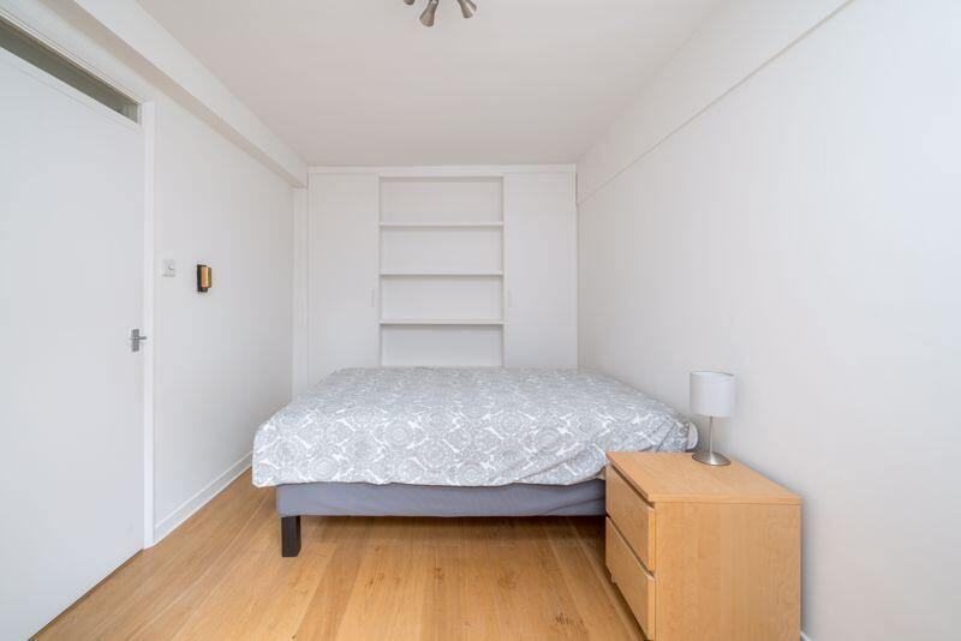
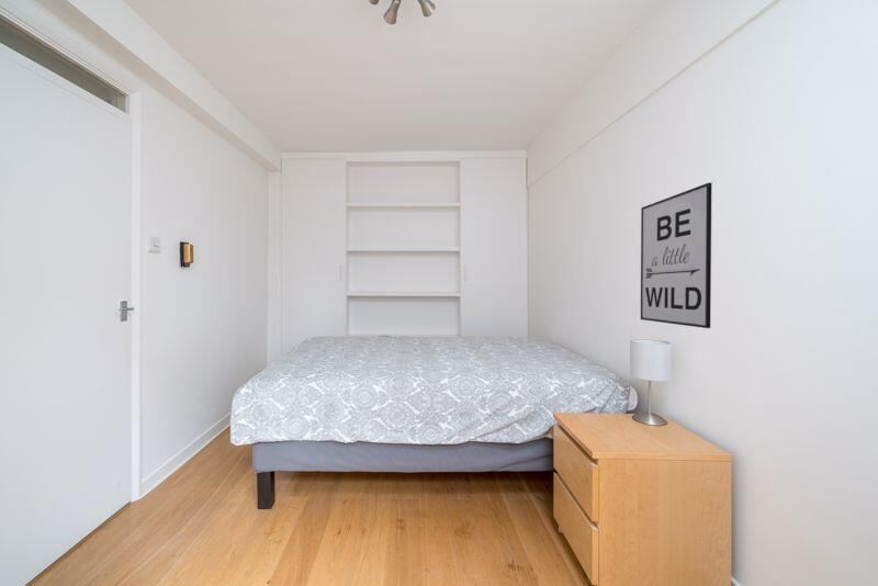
+ wall art [640,182,712,329]
